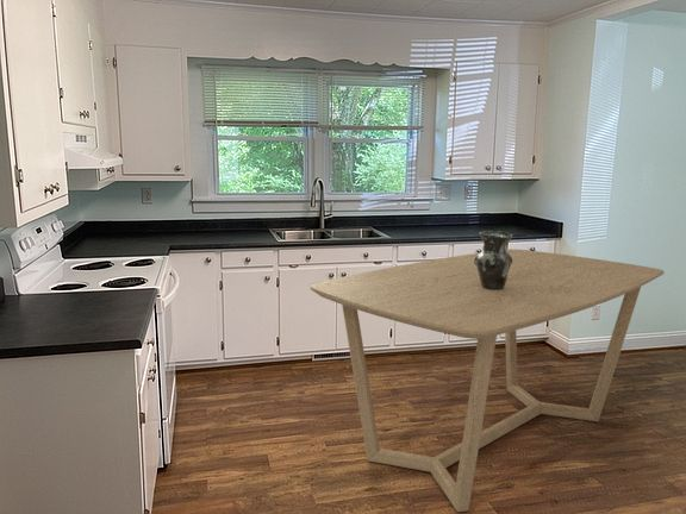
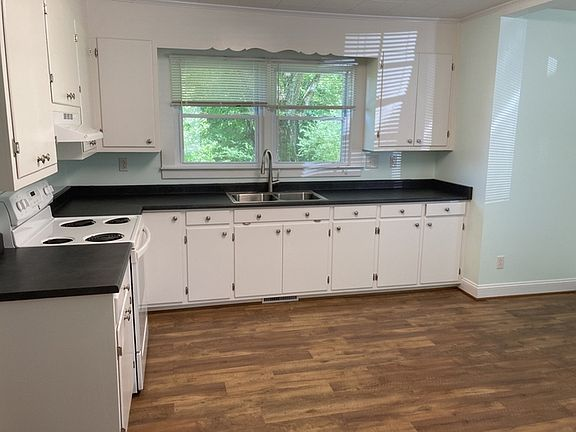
- vase [474,230,514,289]
- dining table [310,247,666,513]
